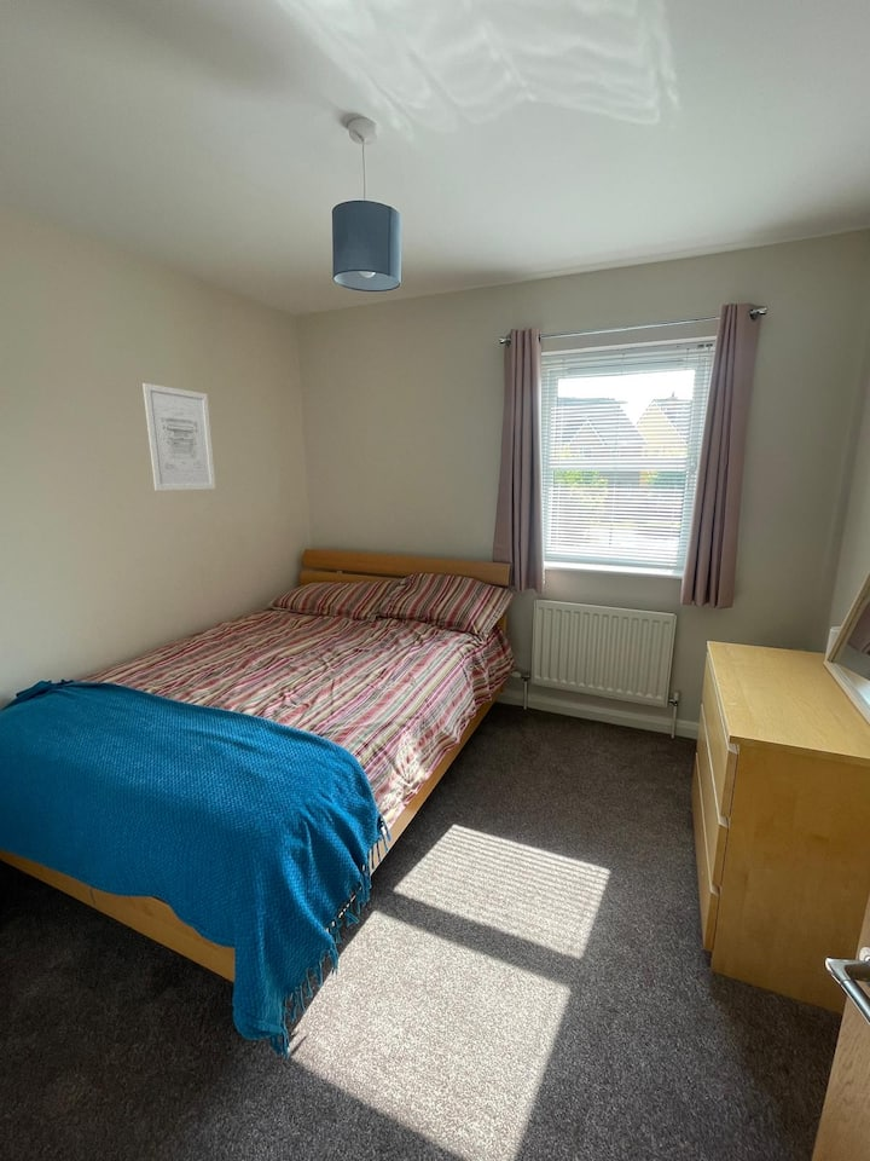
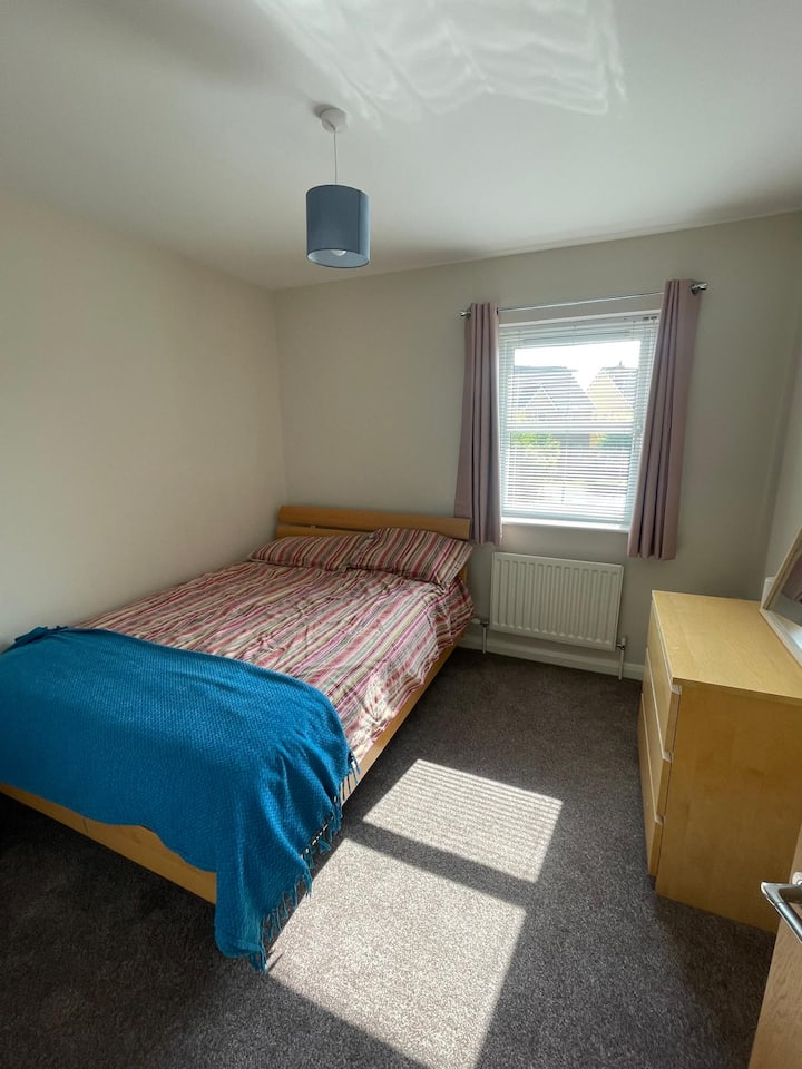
- wall art [141,382,216,491]
